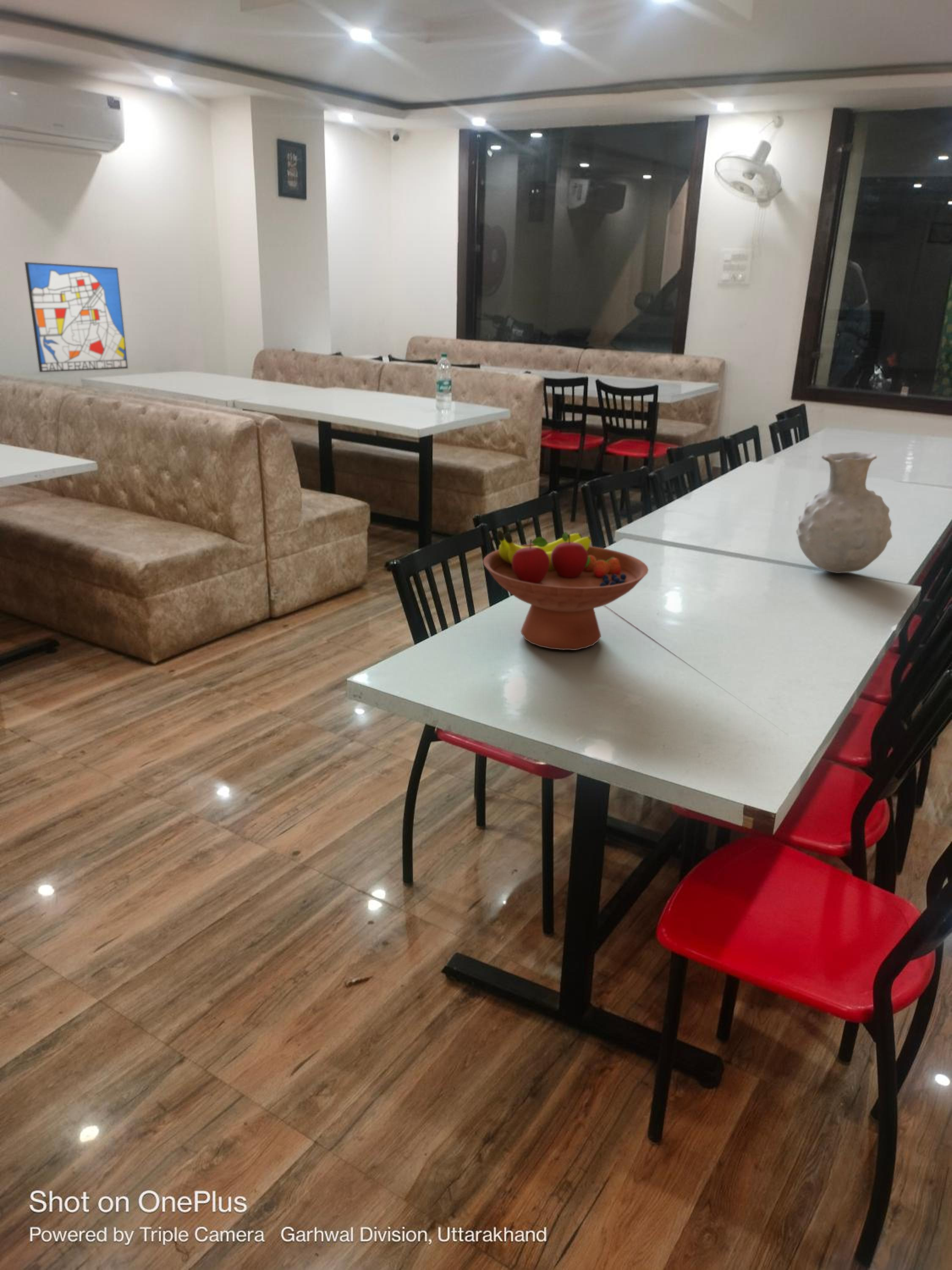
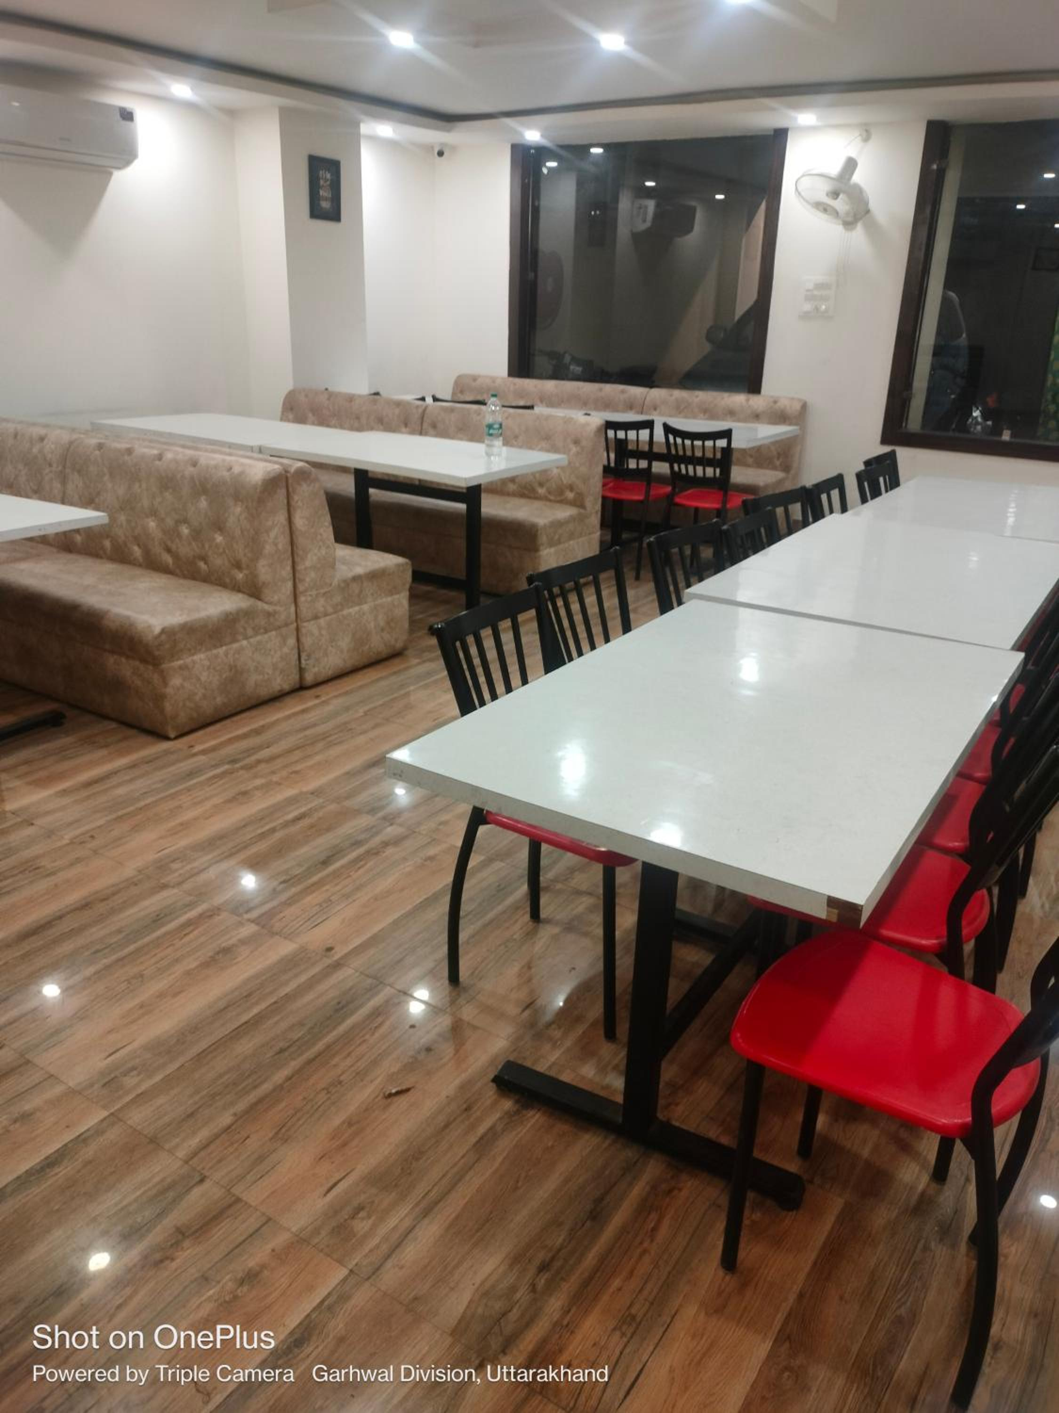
- vase [796,451,893,574]
- fruit bowl [483,530,649,651]
- wall art [24,262,128,373]
